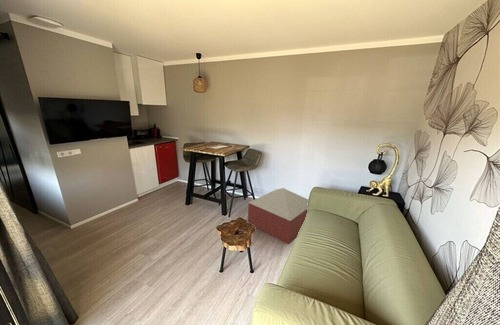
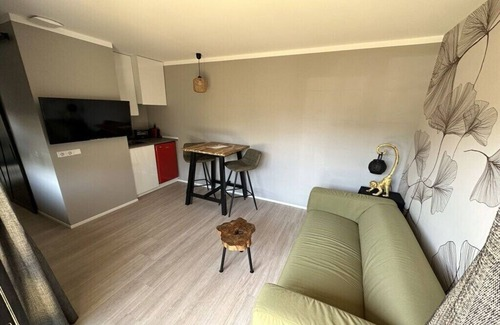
- ottoman [247,187,309,246]
